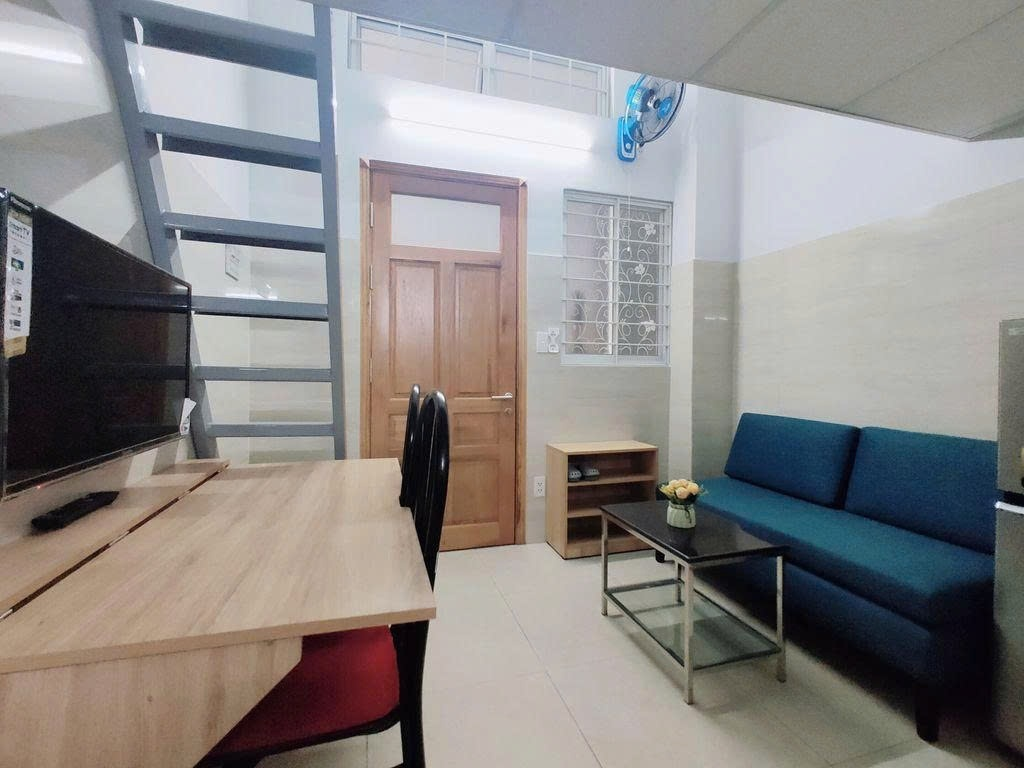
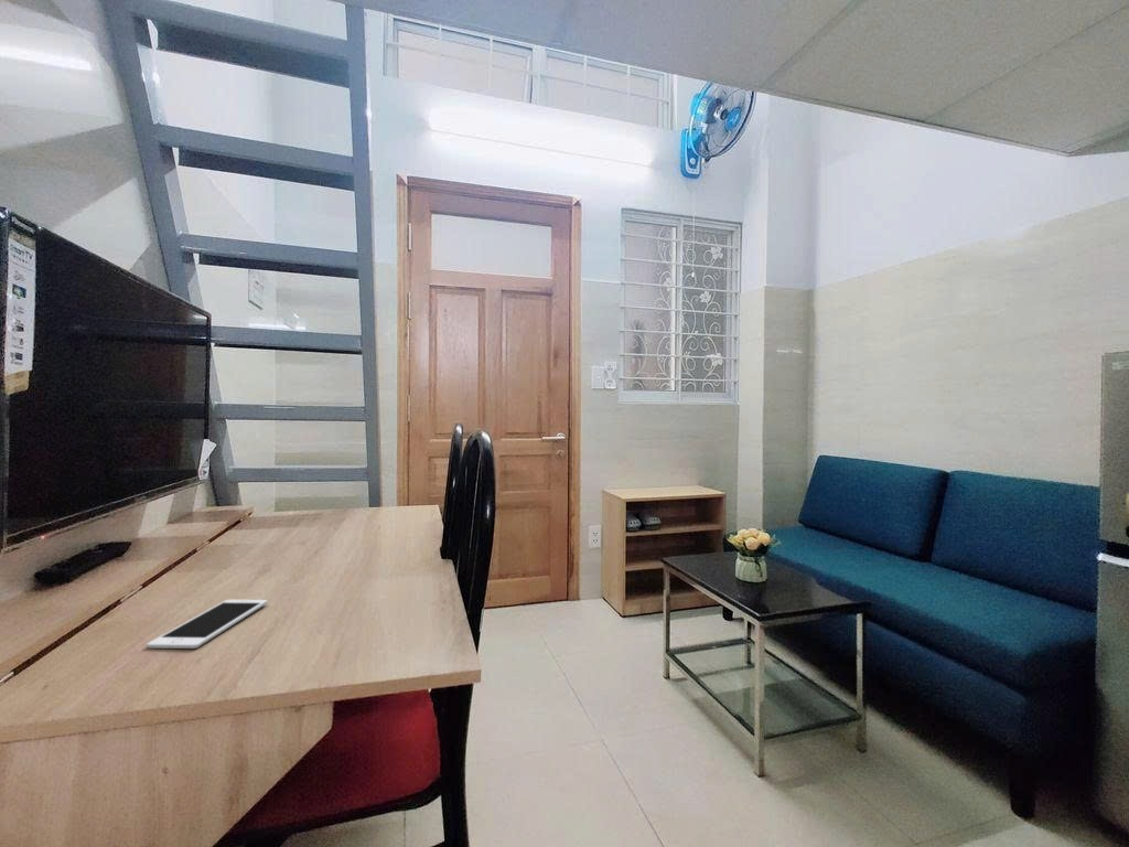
+ cell phone [146,599,268,650]
